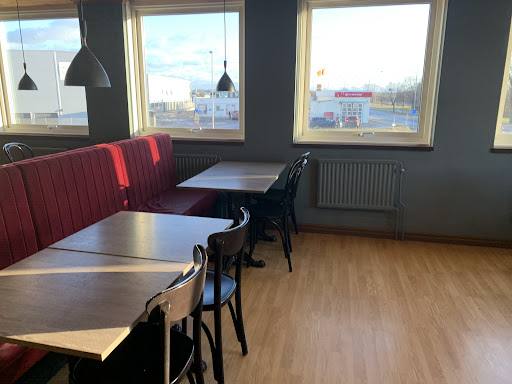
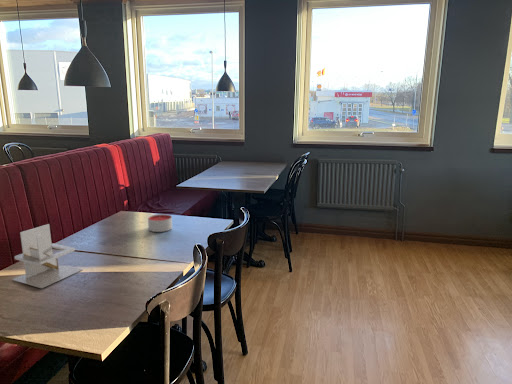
+ candle [147,213,173,233]
+ napkin holder [11,223,84,289]
